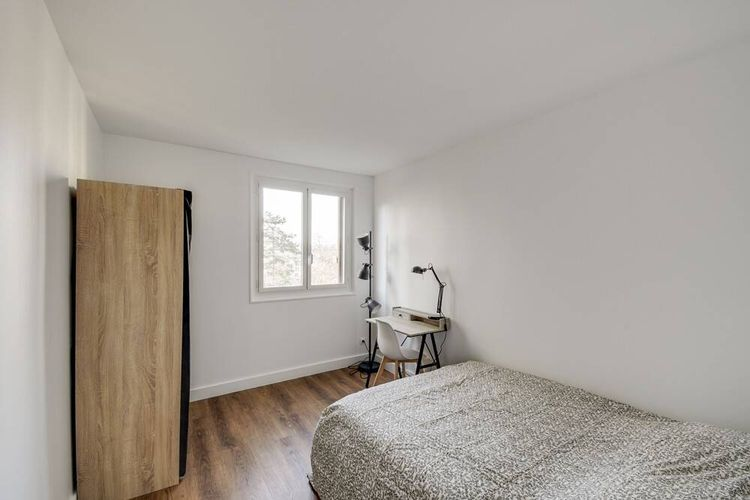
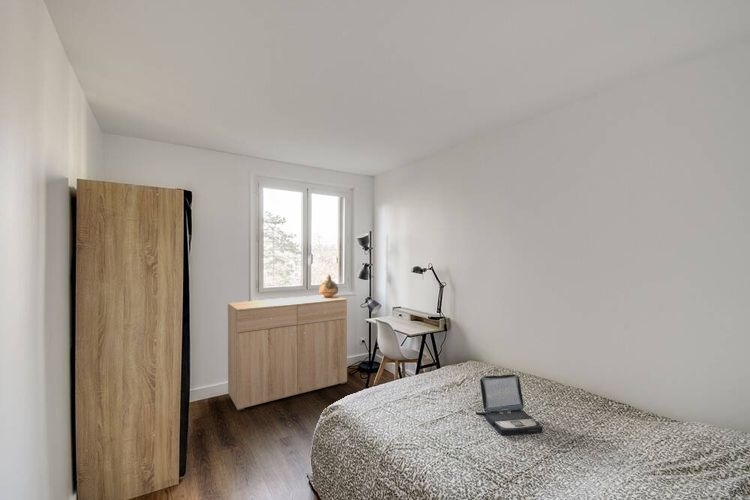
+ dresser [227,294,348,412]
+ laptop [475,373,544,436]
+ ceramic vessel [318,274,339,297]
